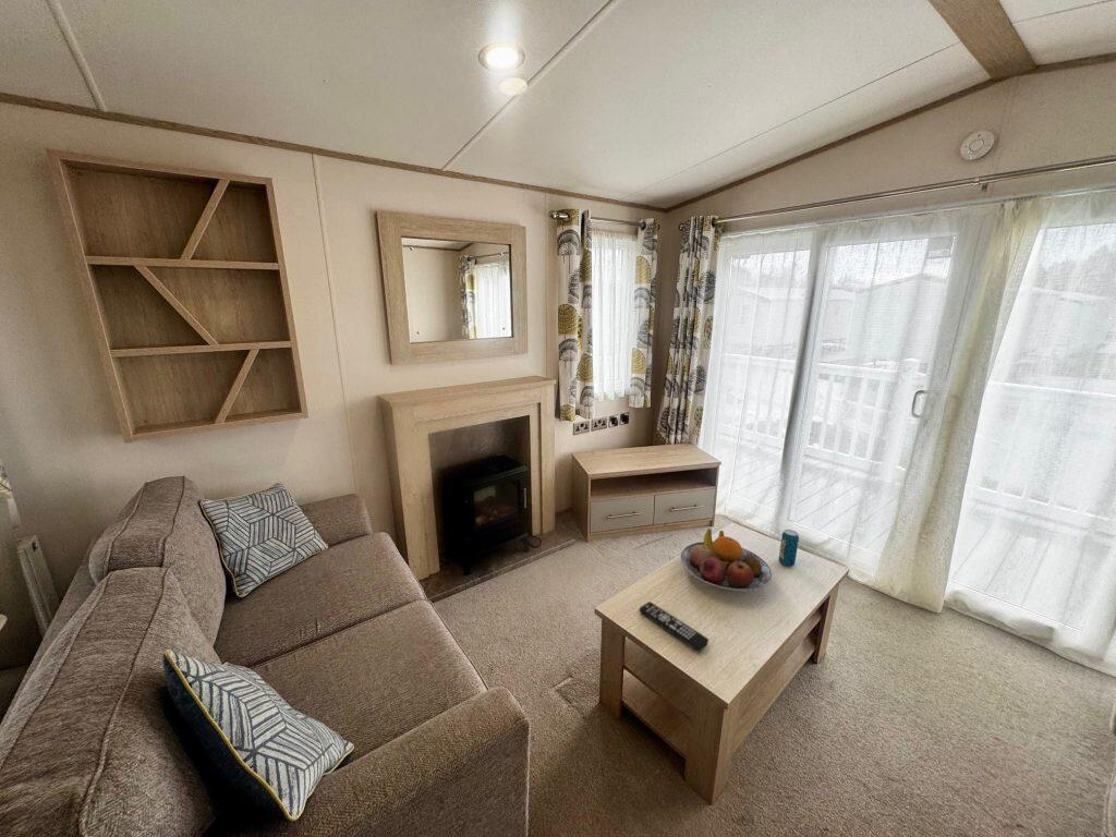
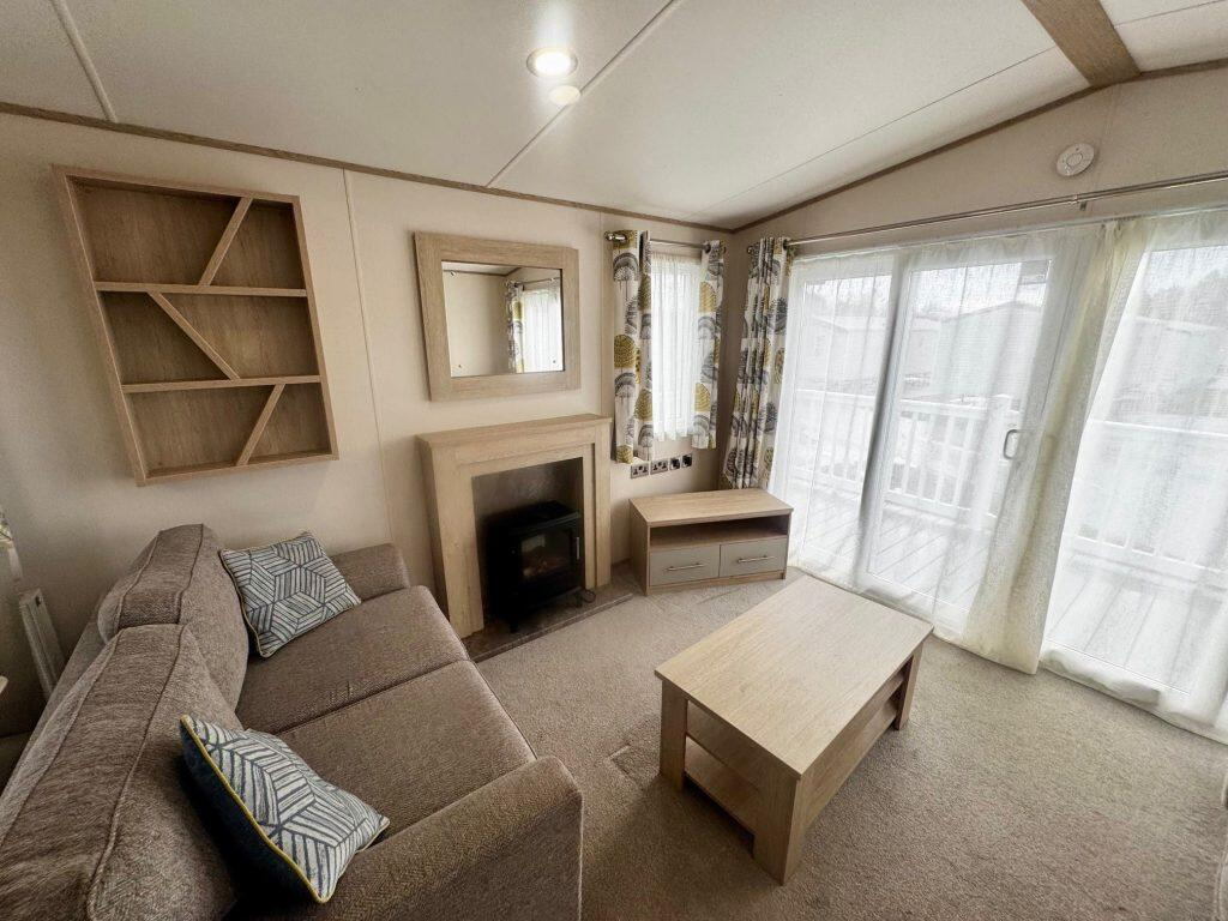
- fruit bowl [679,527,773,592]
- remote control [639,601,709,653]
- beverage can [777,529,800,568]
